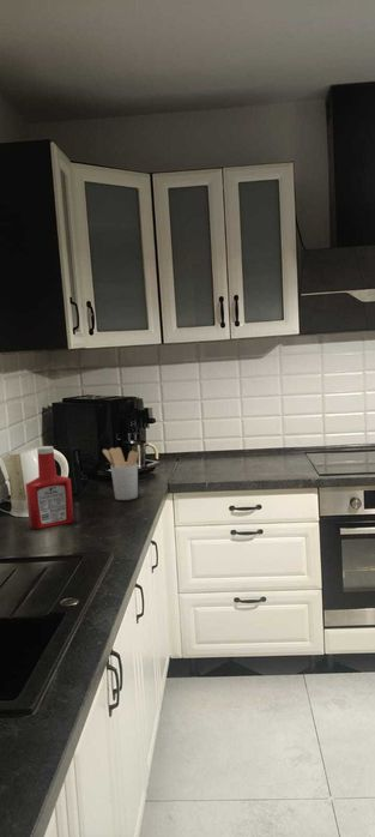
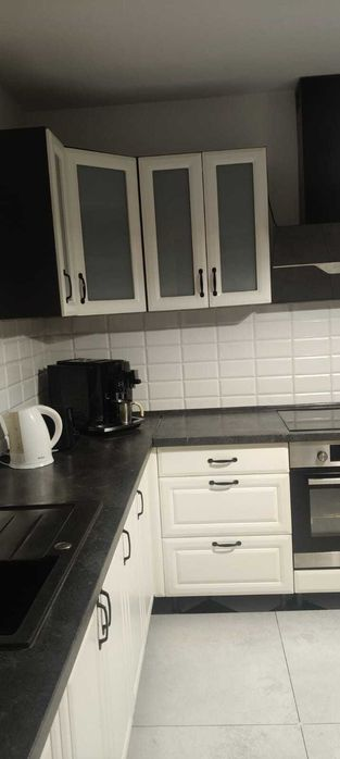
- soap bottle [24,445,75,530]
- utensil holder [102,446,140,501]
